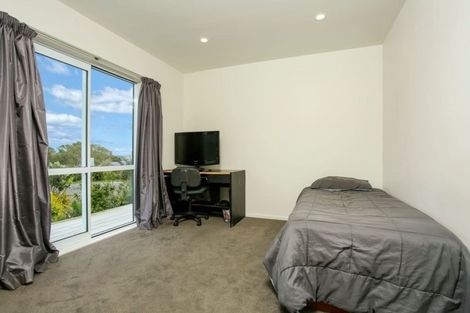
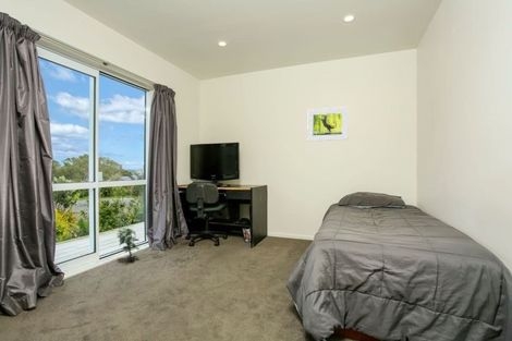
+ potted plant [115,222,141,263]
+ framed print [306,106,349,142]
